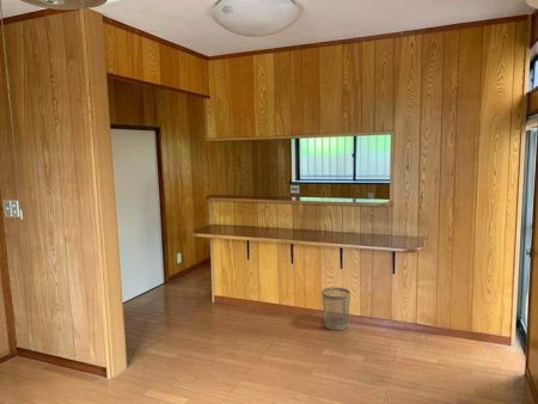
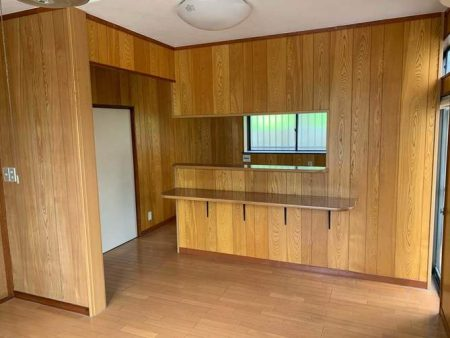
- wastebasket [320,286,351,331]
